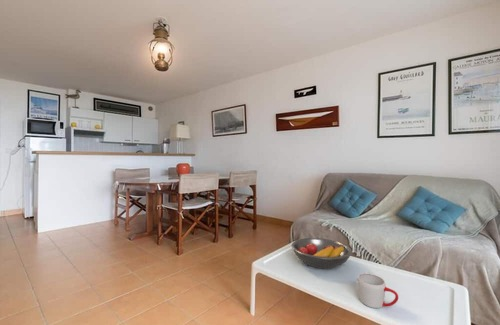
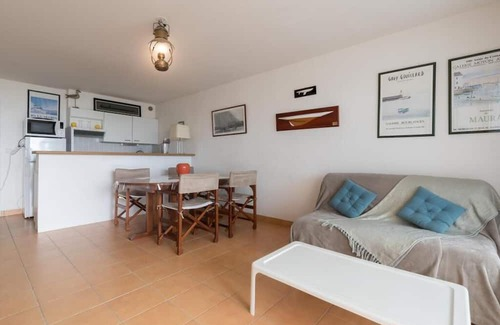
- mug [357,273,399,309]
- fruit bowl [291,237,353,270]
